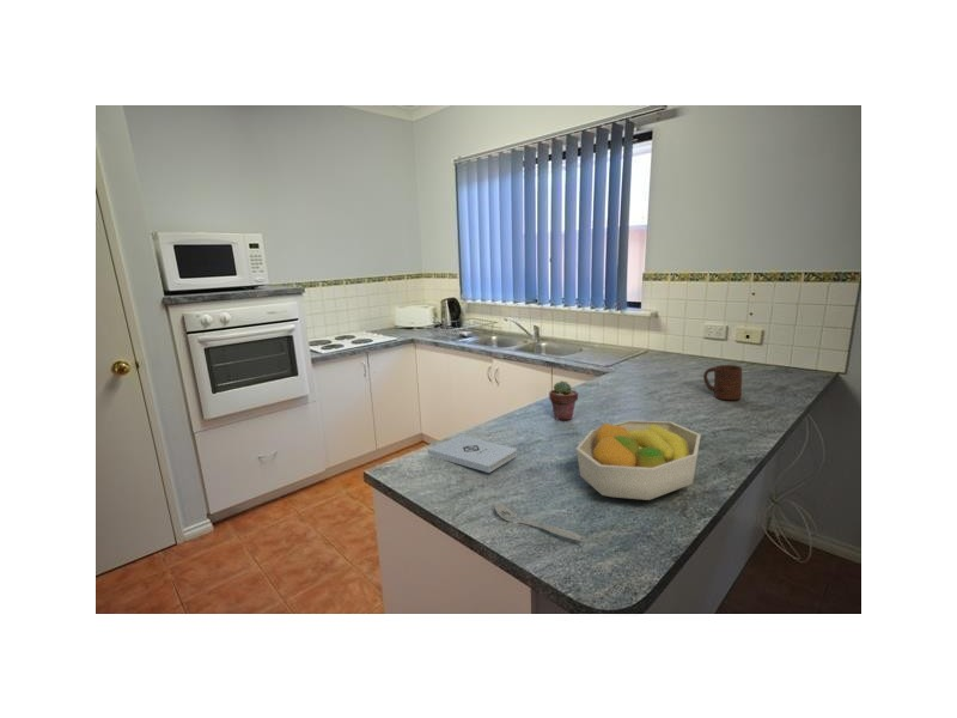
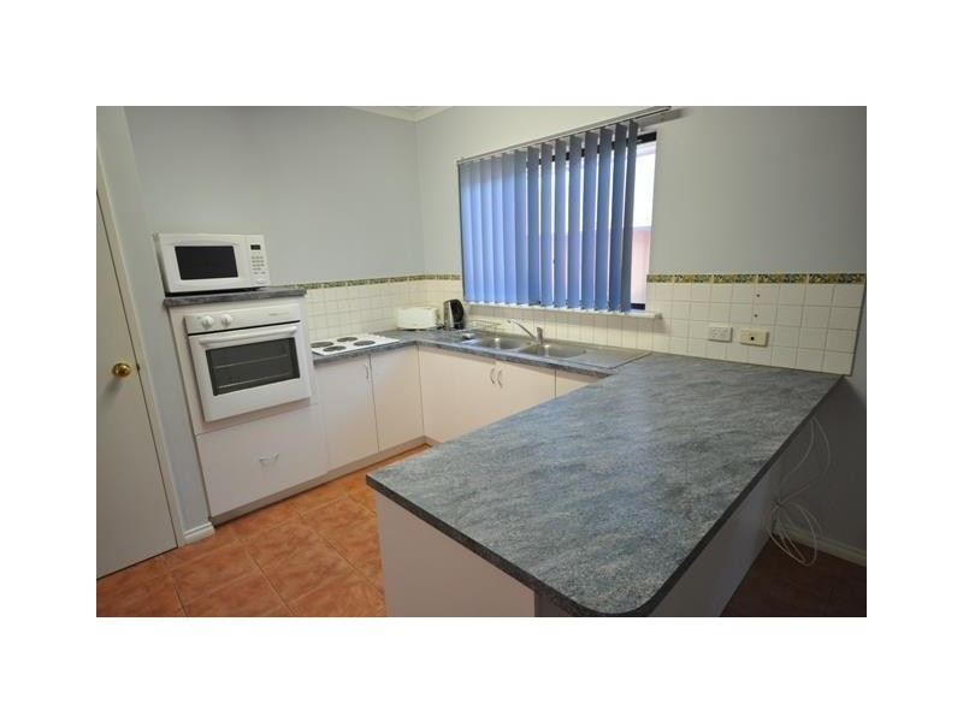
- fruit bowl [575,419,702,501]
- cup [702,364,743,401]
- potted succulent [548,379,579,421]
- spoon [494,504,586,542]
- notepad [427,434,518,474]
